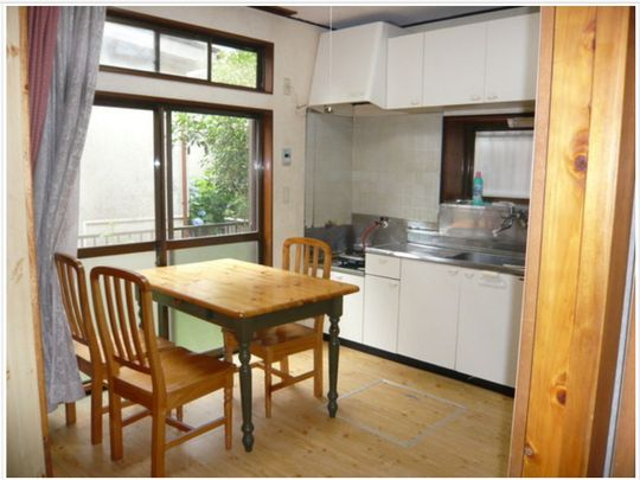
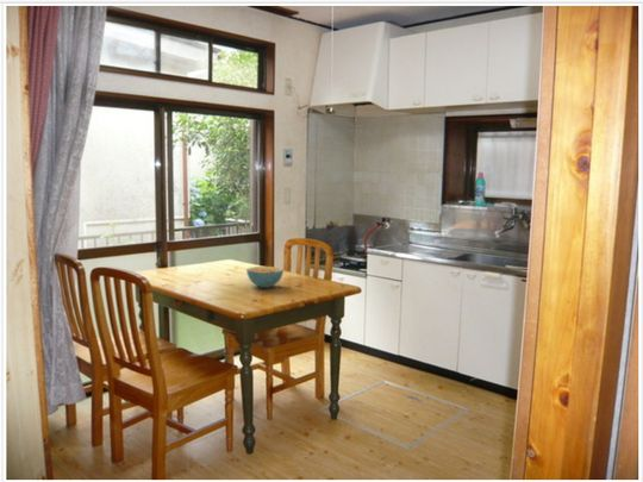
+ cereal bowl [245,265,285,289]
